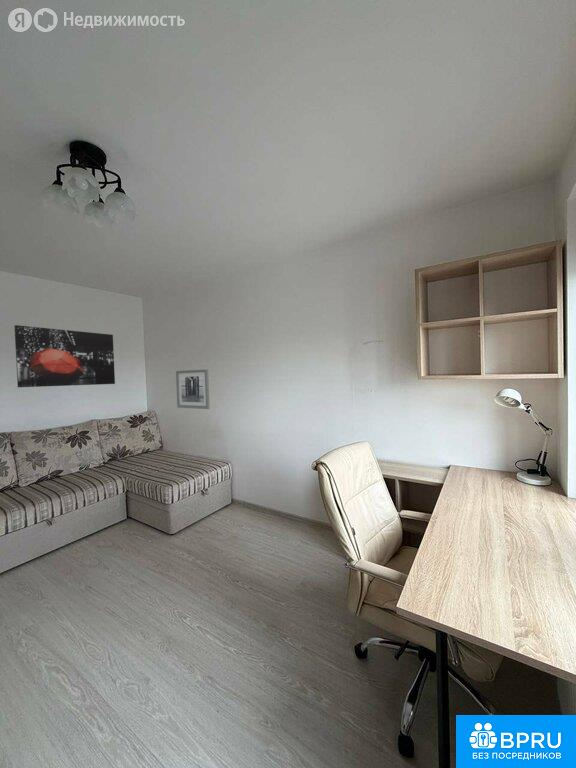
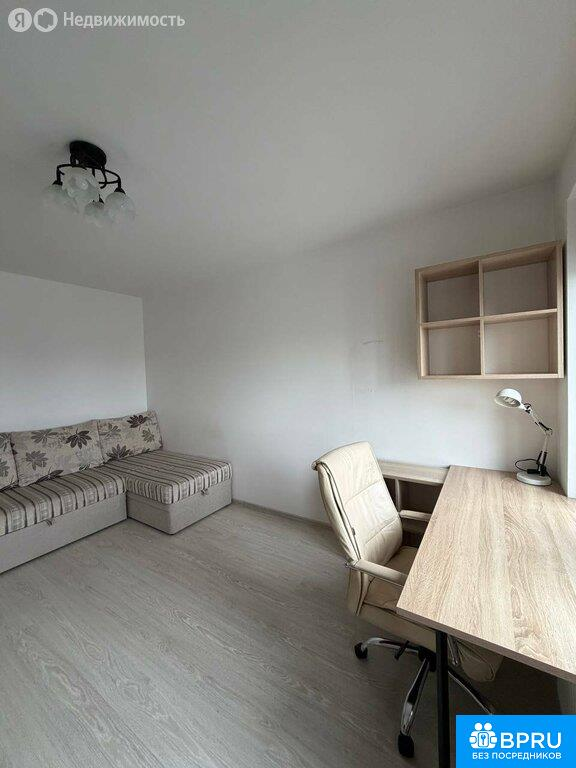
- wall art [175,368,211,410]
- wall art [13,324,116,388]
